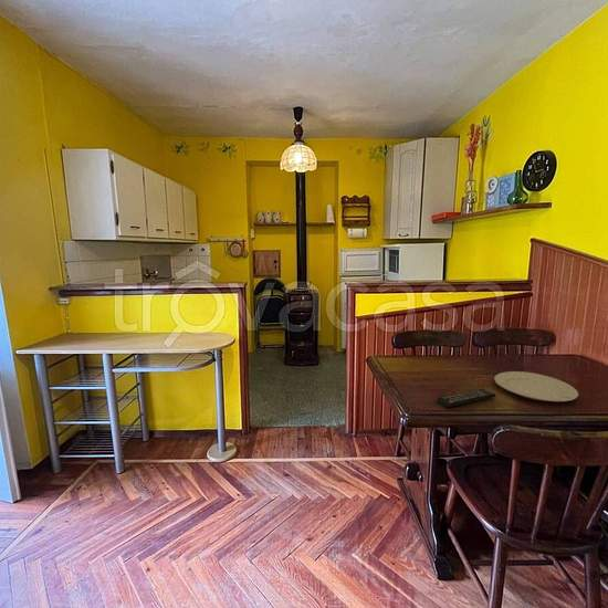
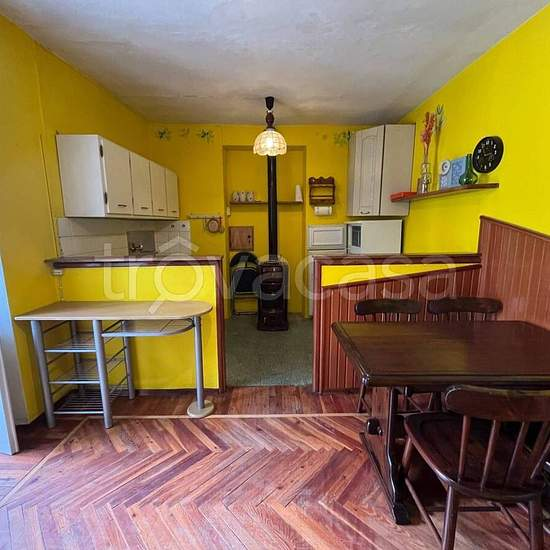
- remote control [437,388,497,409]
- chinaware [493,370,579,402]
